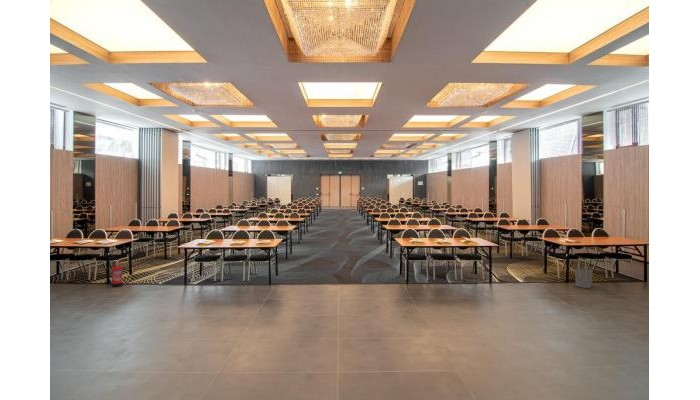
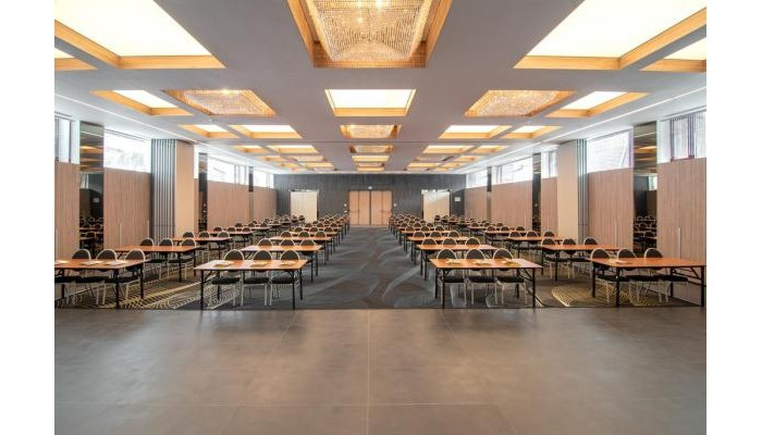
- fire extinguisher [105,260,124,288]
- waste bin [574,267,593,289]
